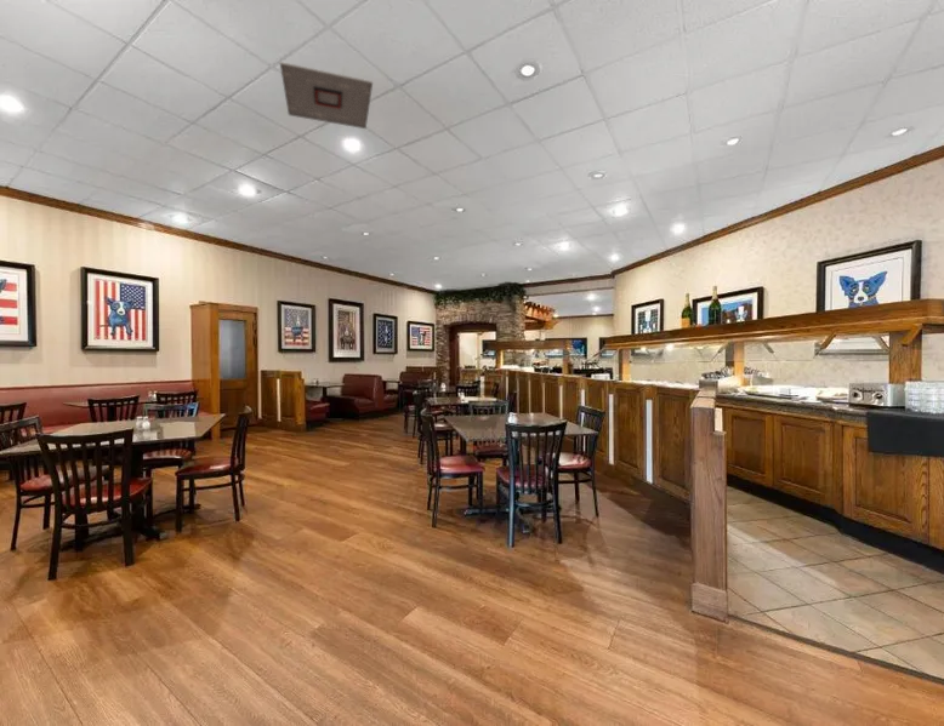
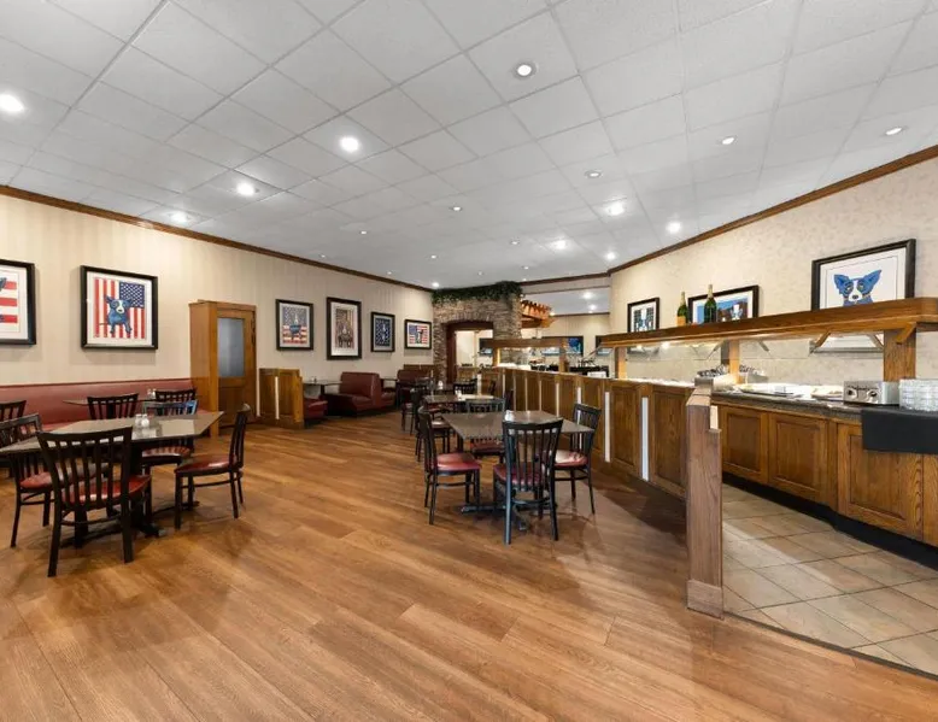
- ceiling vent [279,61,374,130]
